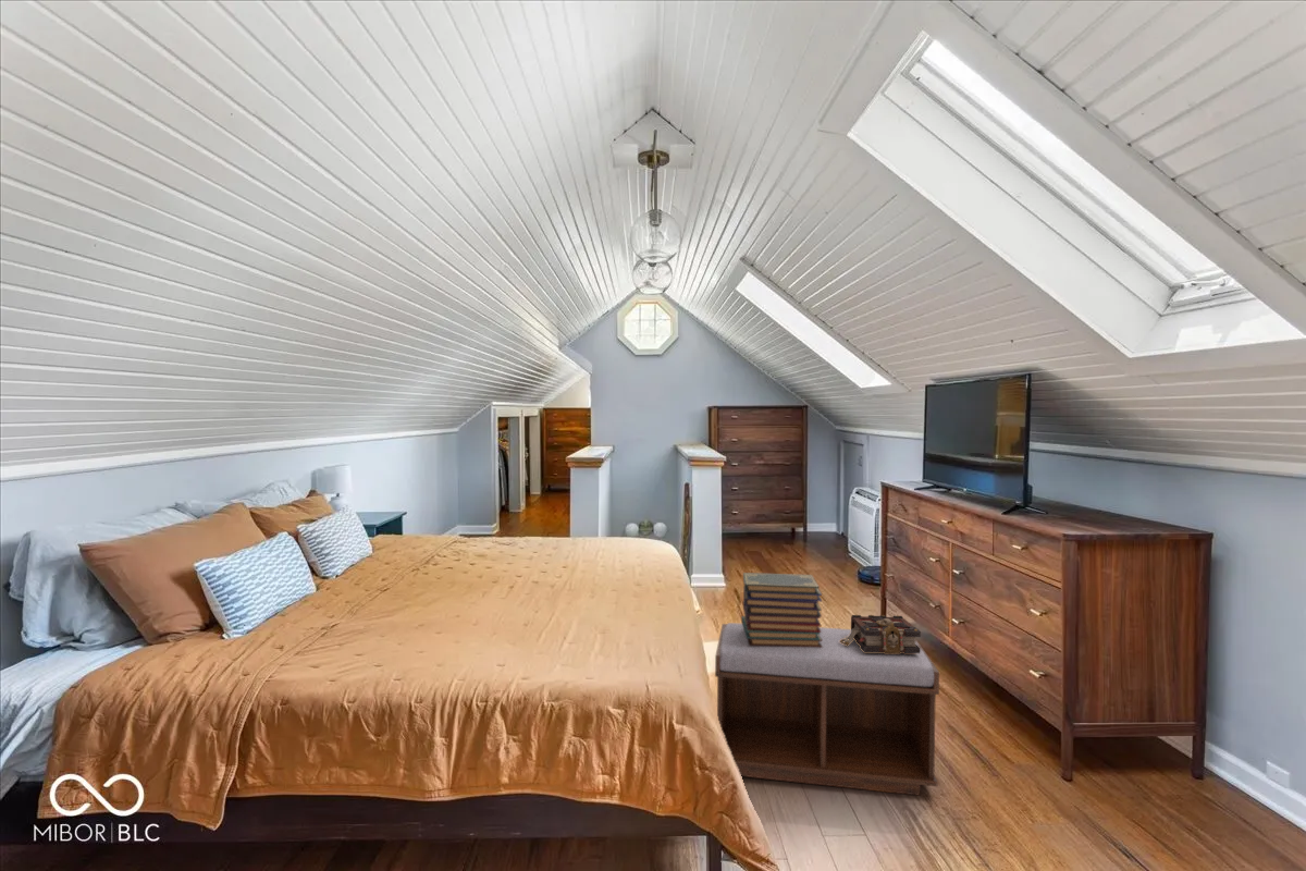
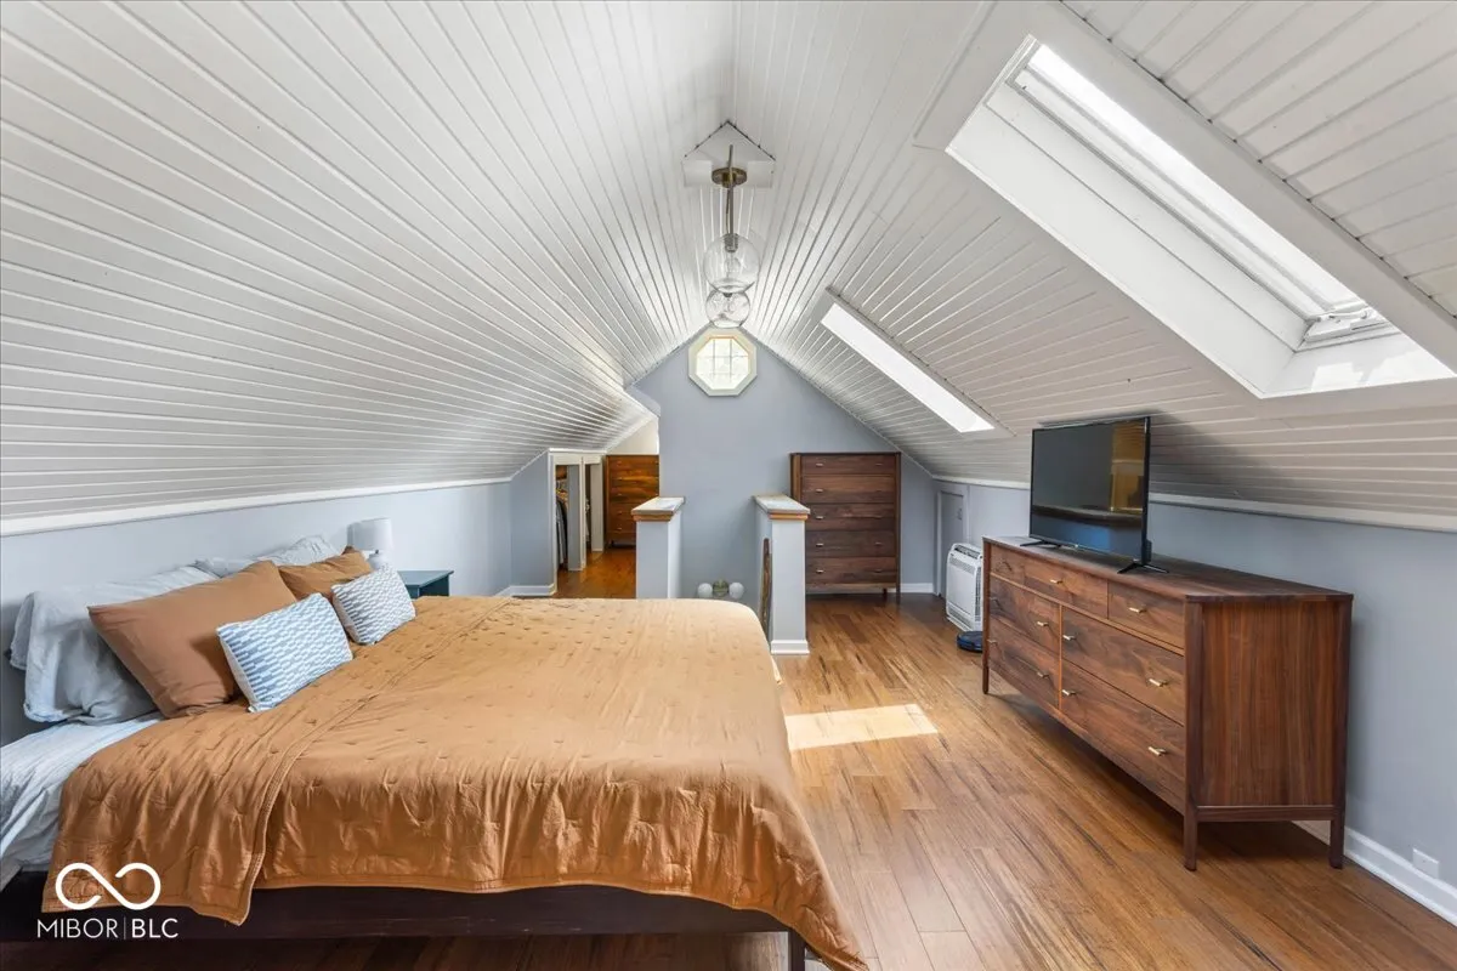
- bench [714,622,940,797]
- spell book [839,614,922,653]
- book stack [740,572,823,647]
